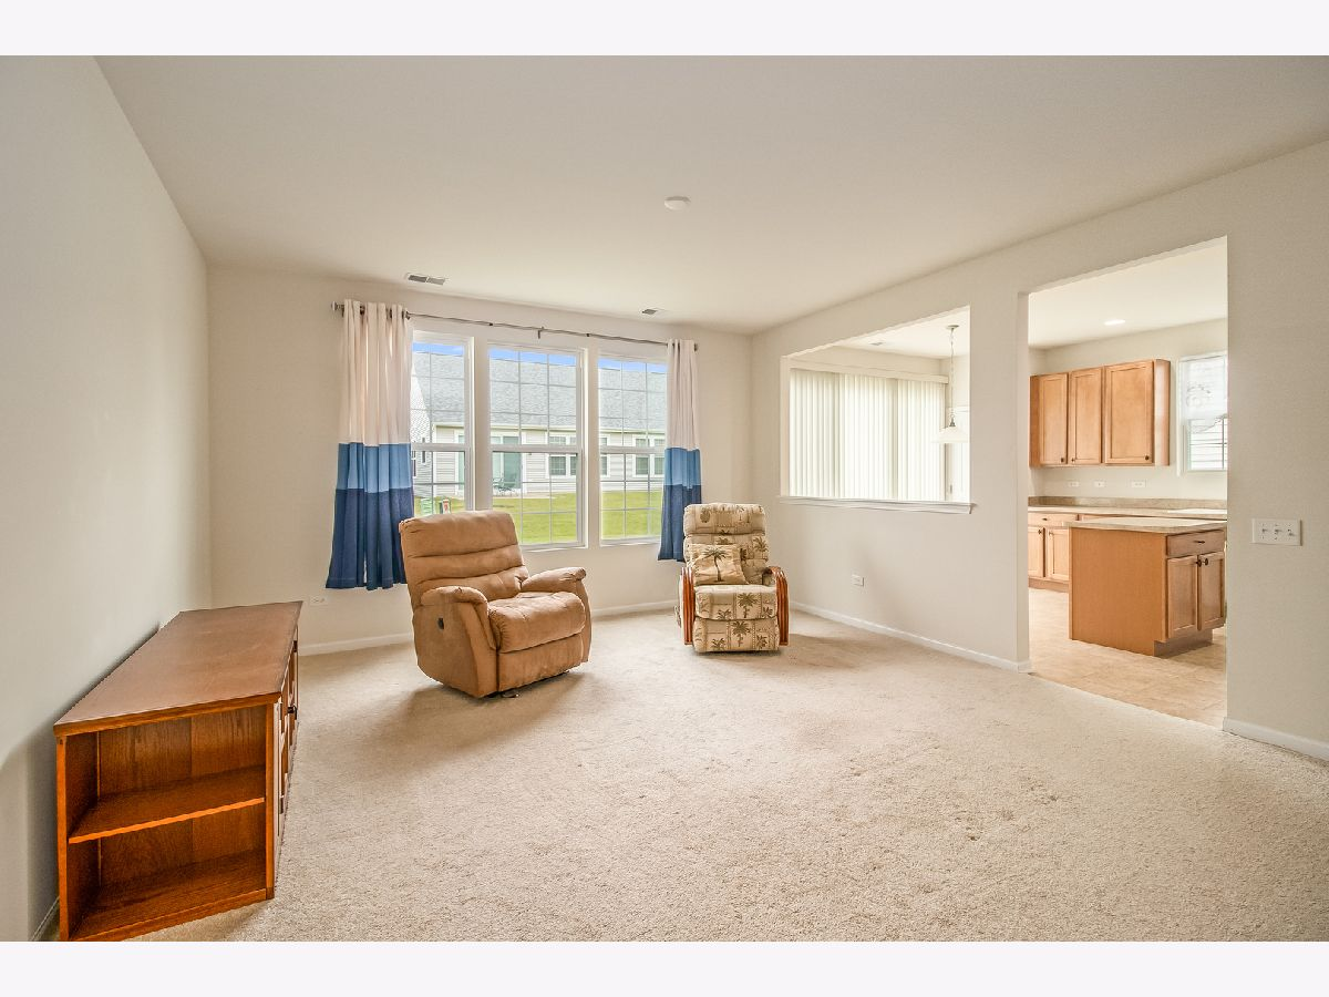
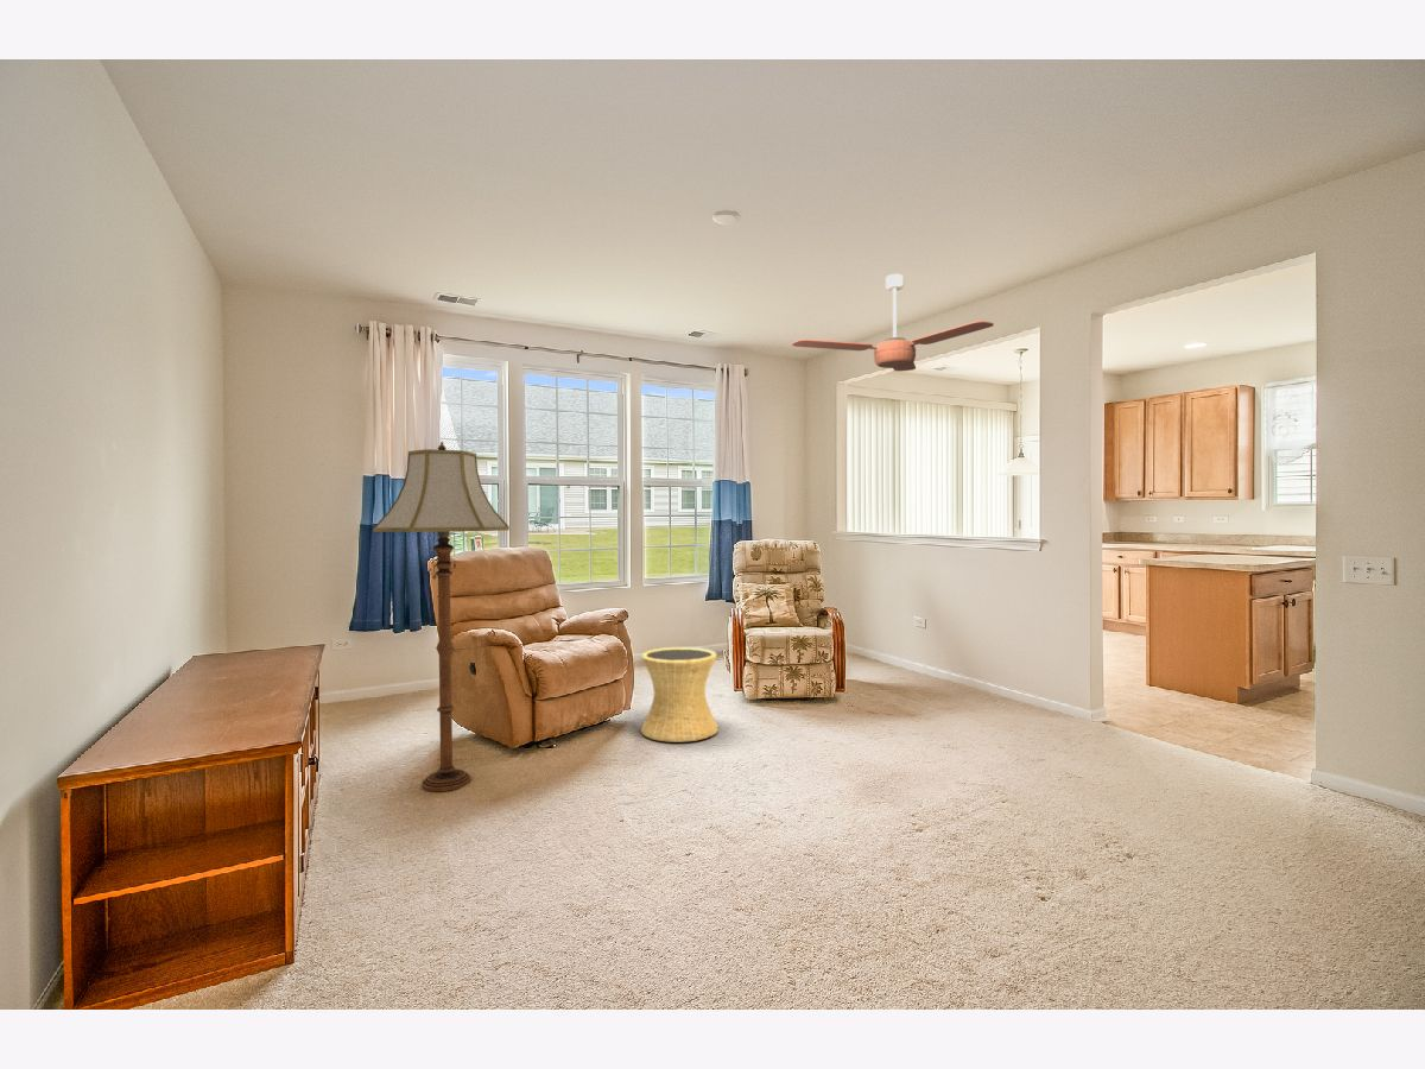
+ side table [640,646,720,744]
+ floor lamp [372,441,511,792]
+ ceiling fan [791,273,995,372]
